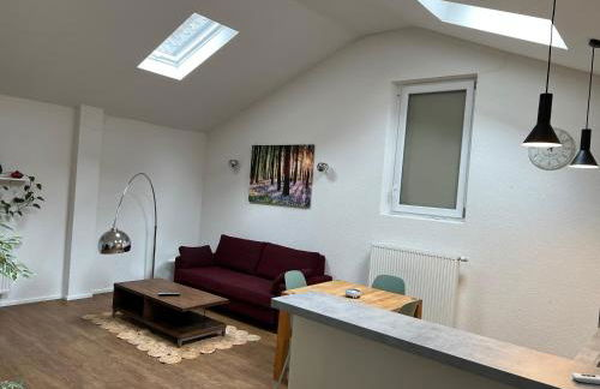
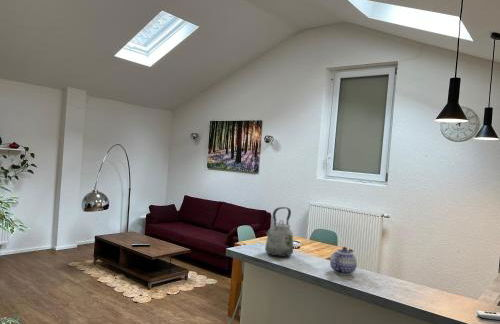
+ kettle [264,206,294,258]
+ teapot [329,246,358,276]
